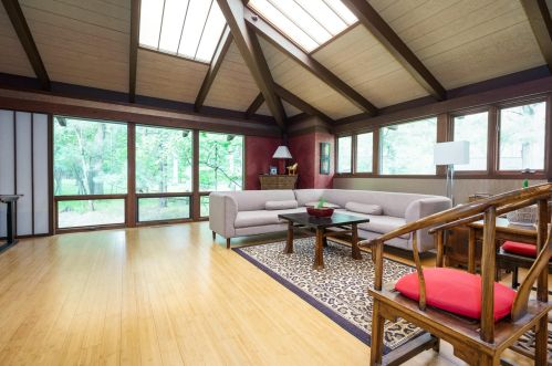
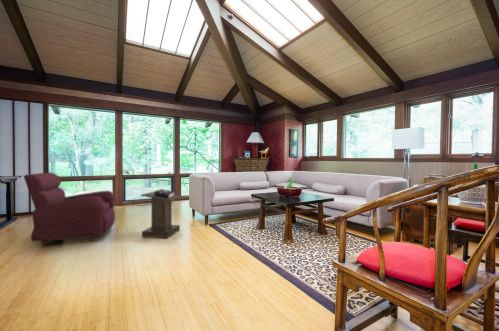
+ lectern [140,188,181,239]
+ armchair [23,172,116,246]
